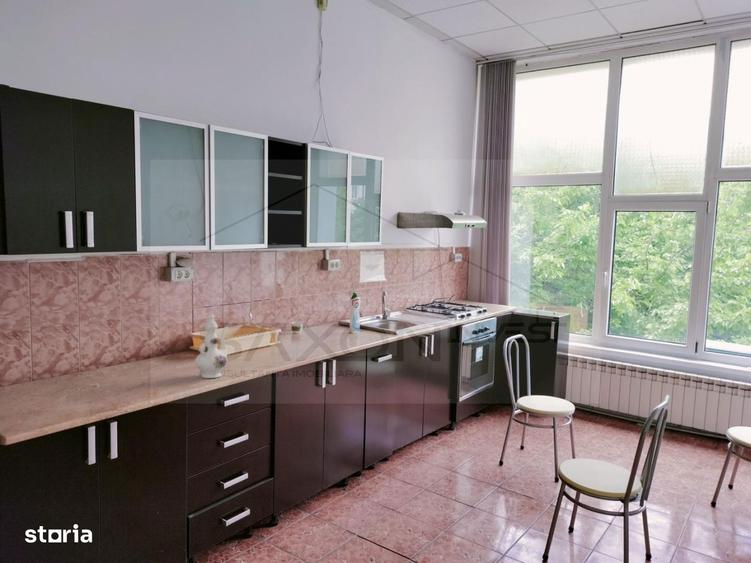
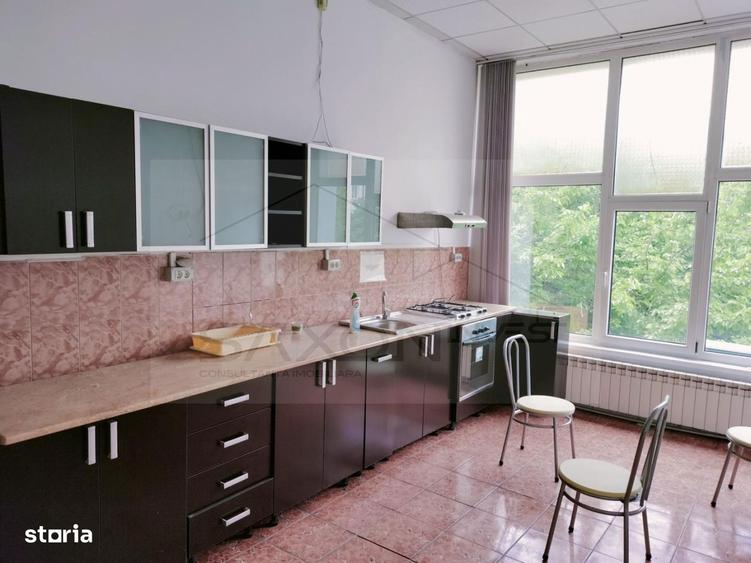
- chinaware [194,313,229,379]
